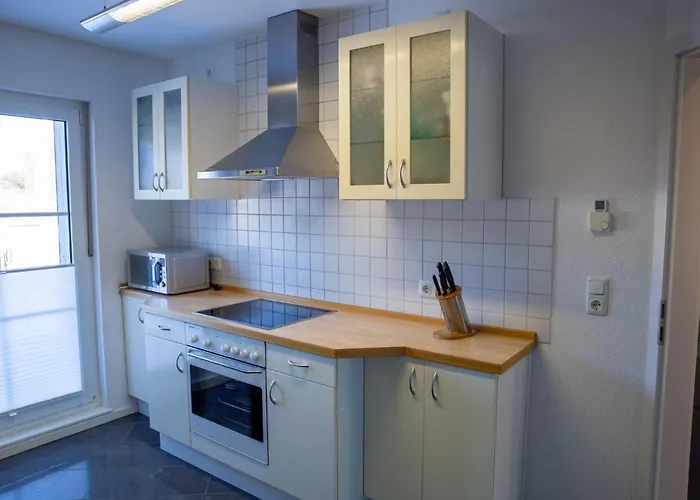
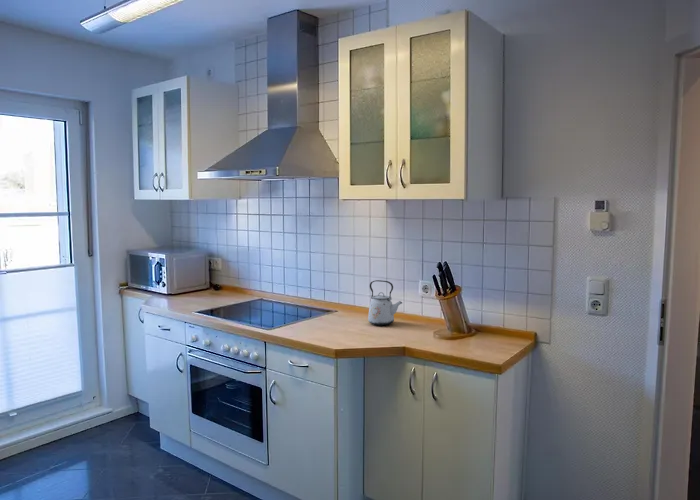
+ kettle [367,279,403,326]
